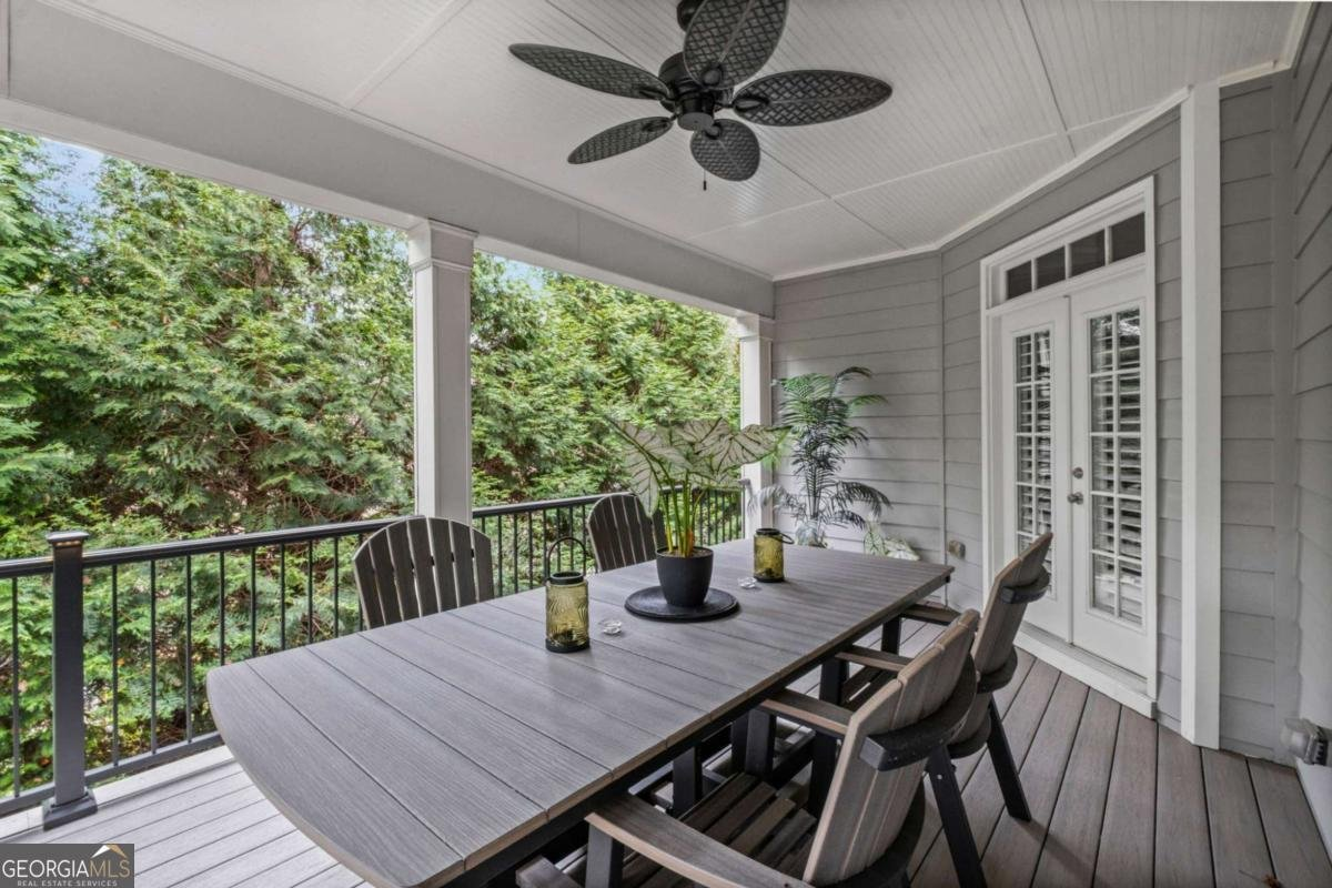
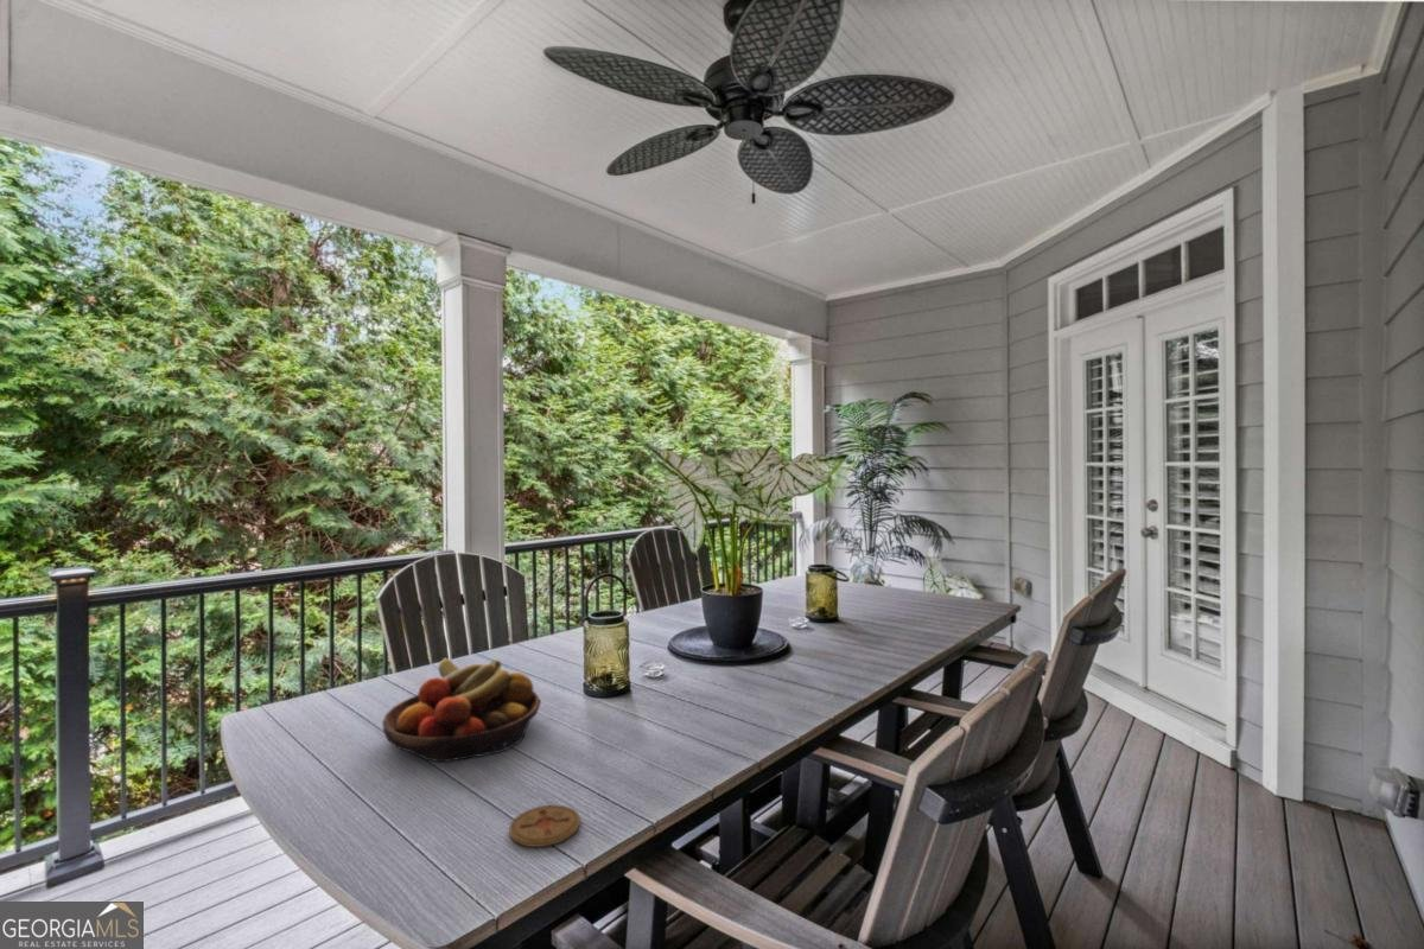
+ fruit bowl [381,657,542,763]
+ coaster [508,804,581,848]
